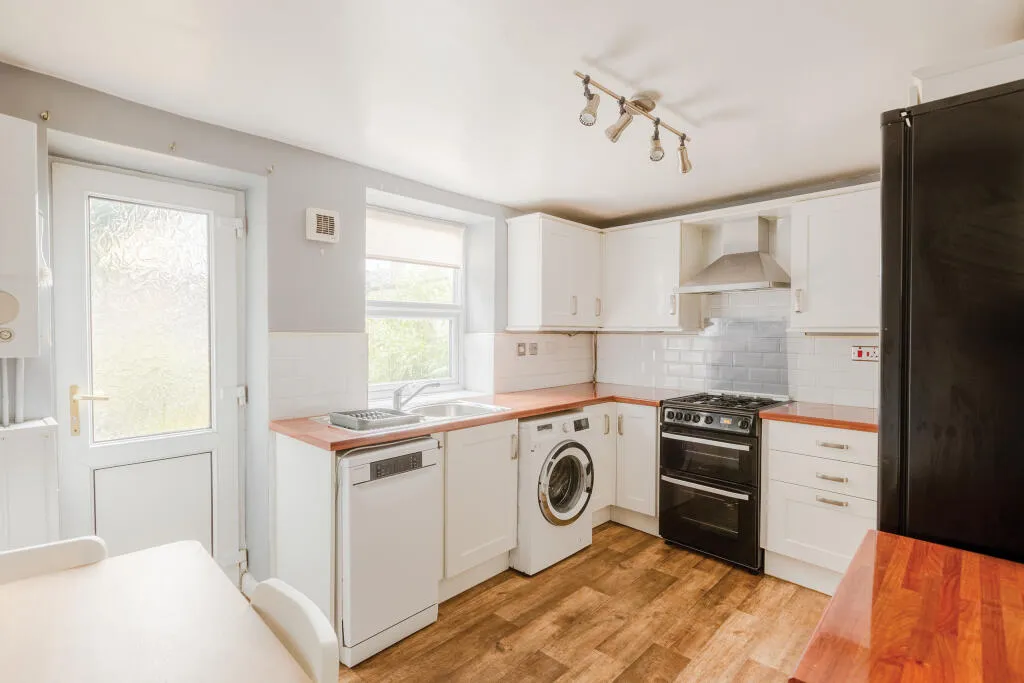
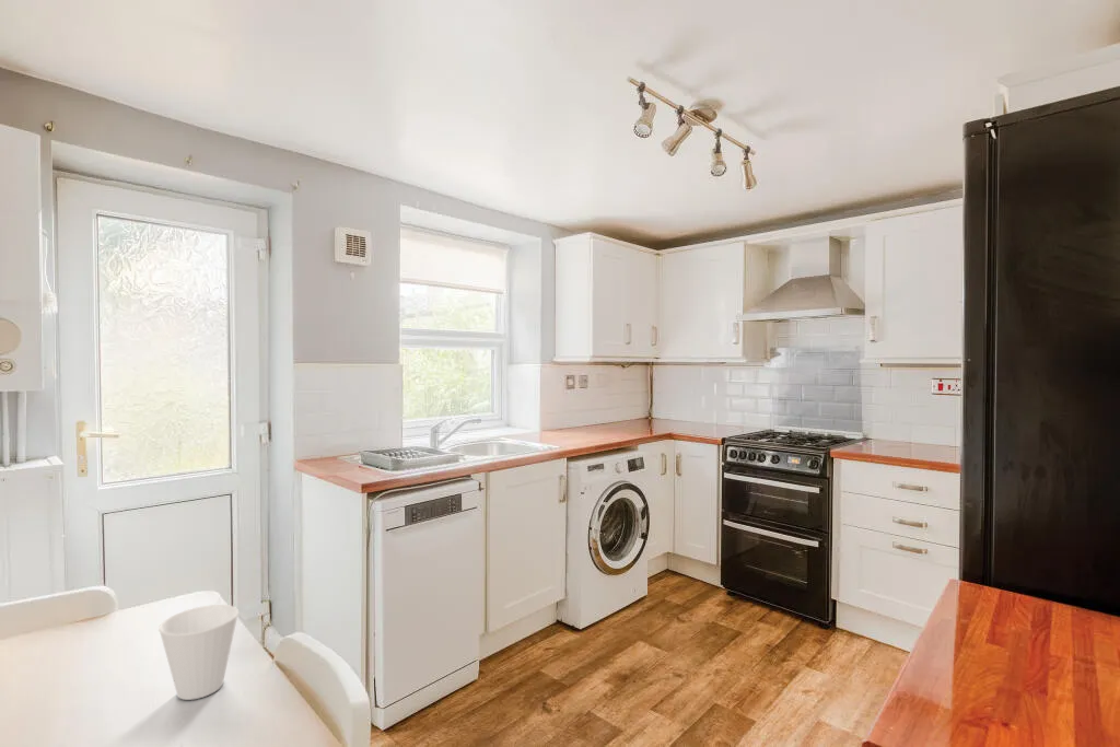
+ cup [158,604,240,701]
